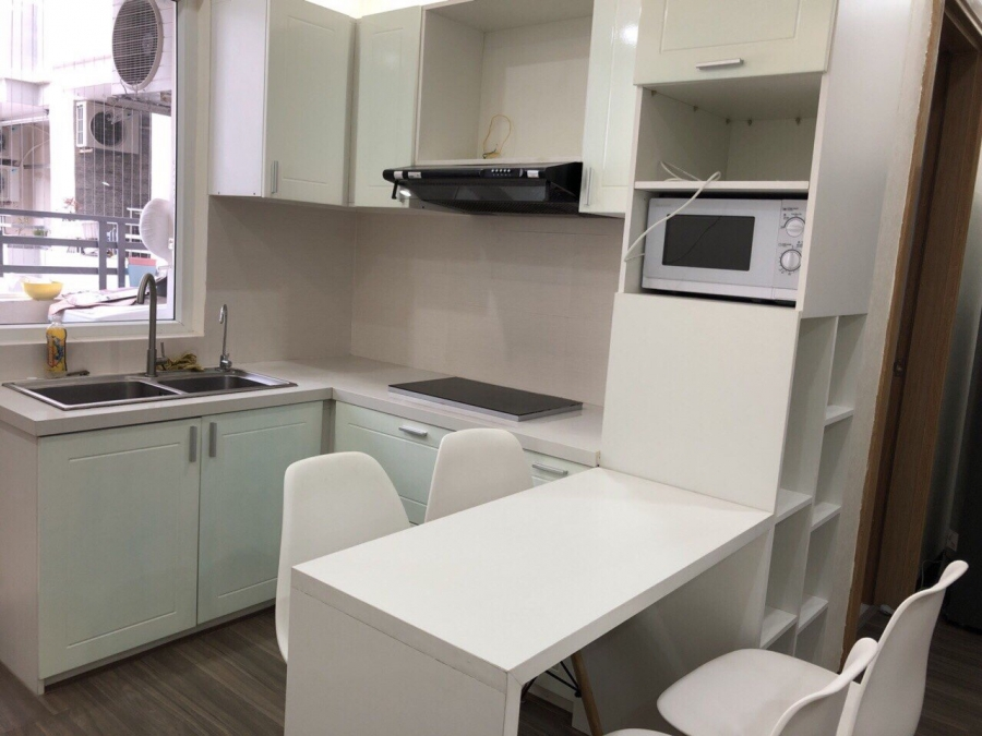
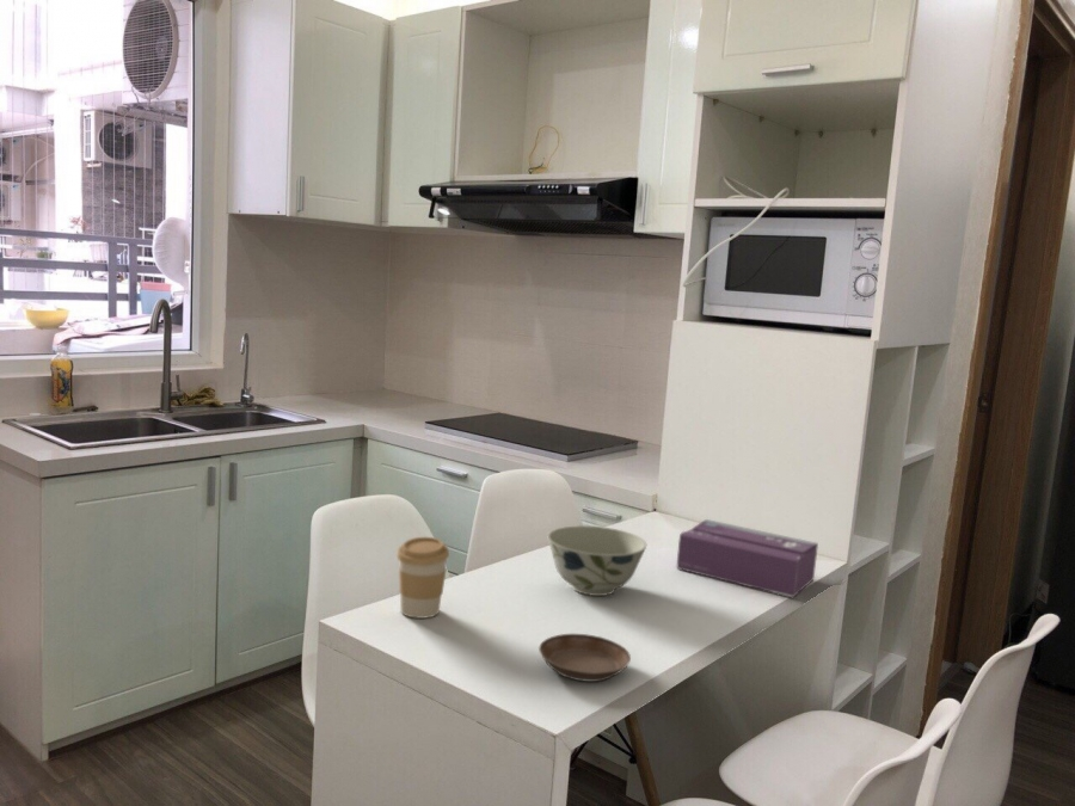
+ bowl [547,524,647,597]
+ saucer [538,633,632,683]
+ tissue box [675,518,819,598]
+ coffee cup [395,536,450,620]
